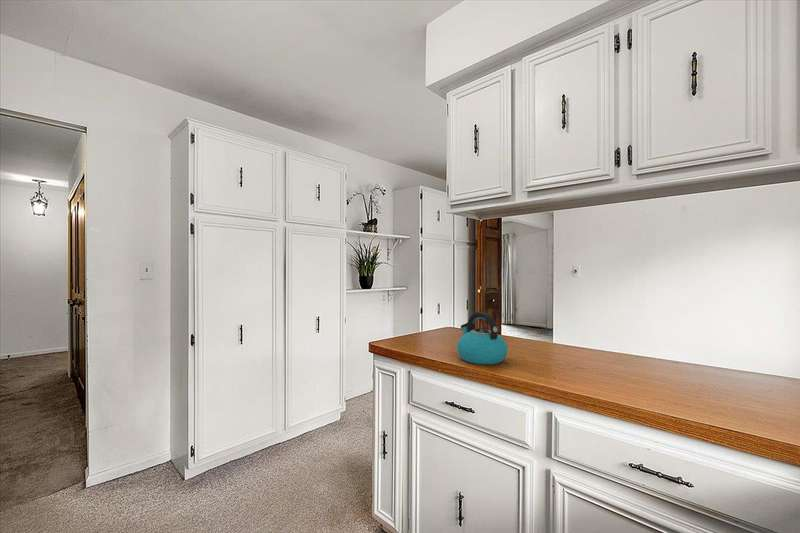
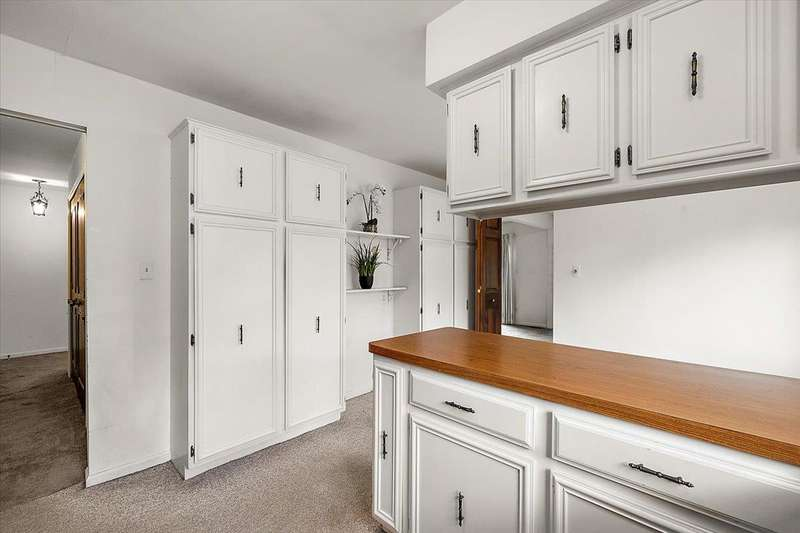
- kettle [456,311,509,366]
